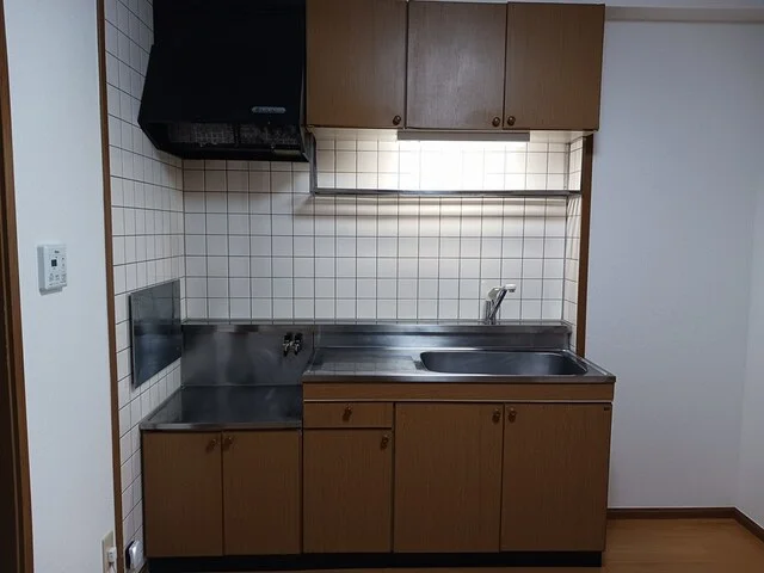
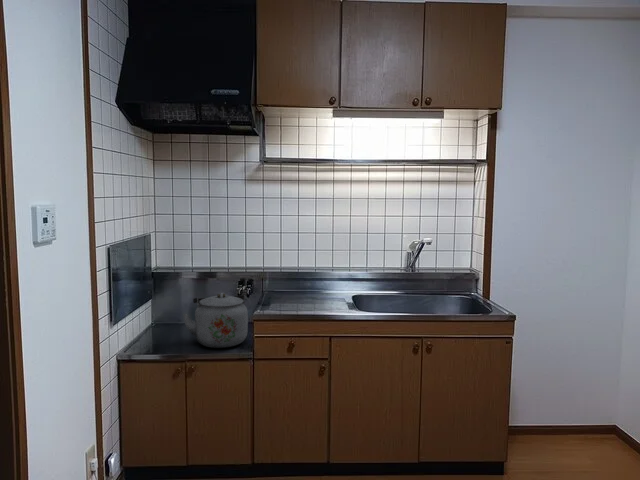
+ kettle [182,292,249,349]
